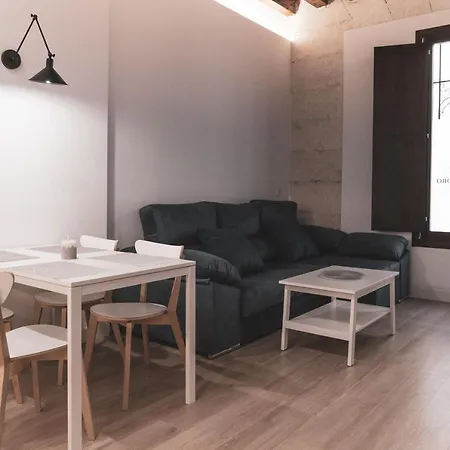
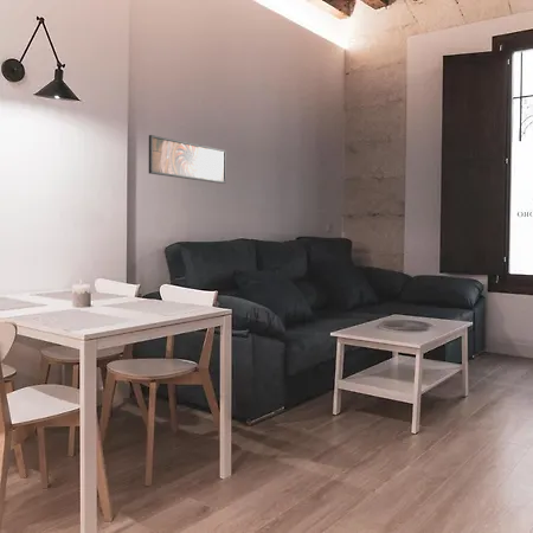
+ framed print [148,134,227,185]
